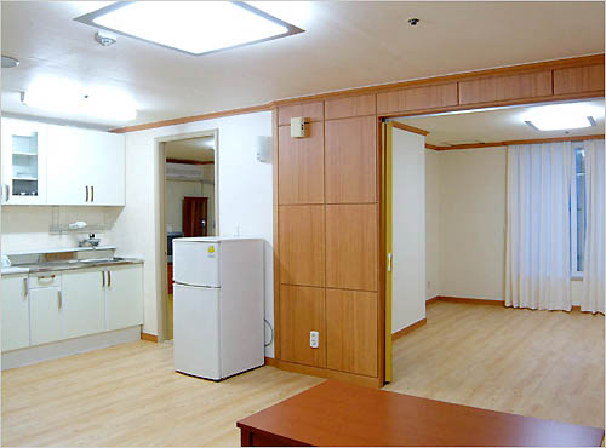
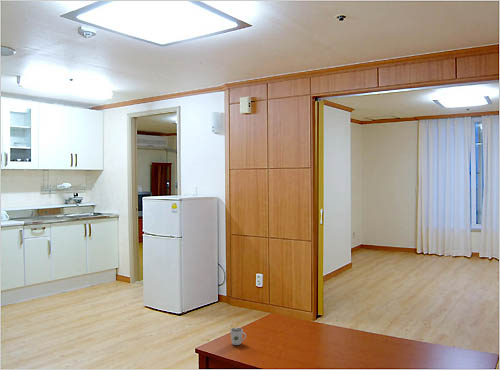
+ cup [229,327,247,346]
